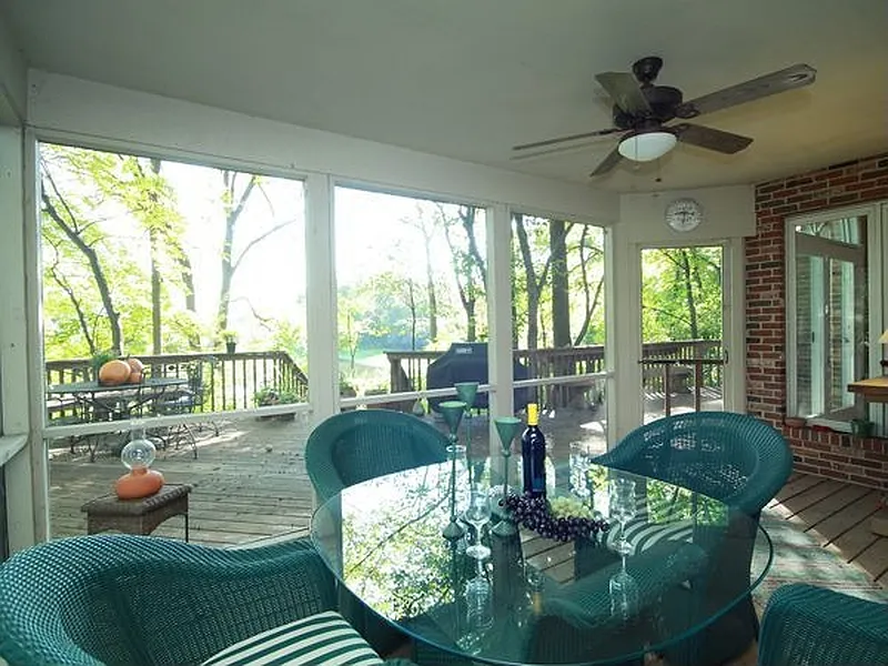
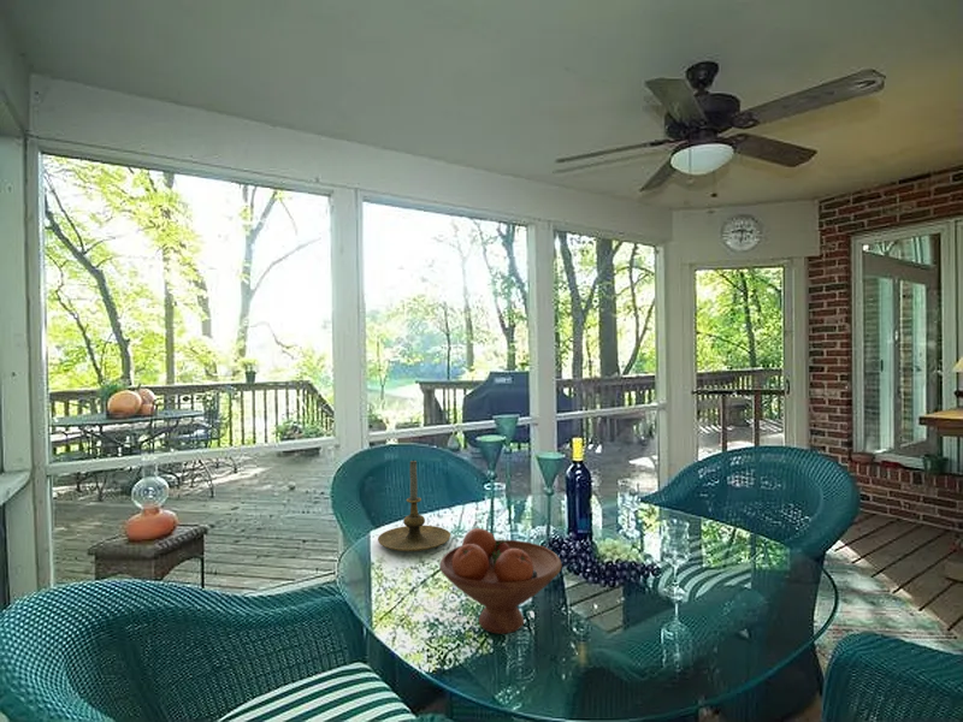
+ fruit bowl [438,527,563,635]
+ candle holder [377,460,451,552]
